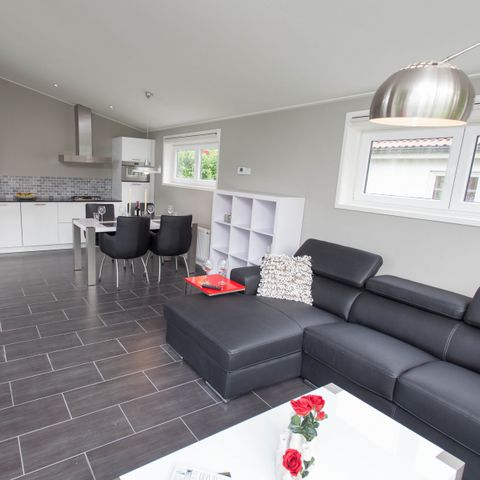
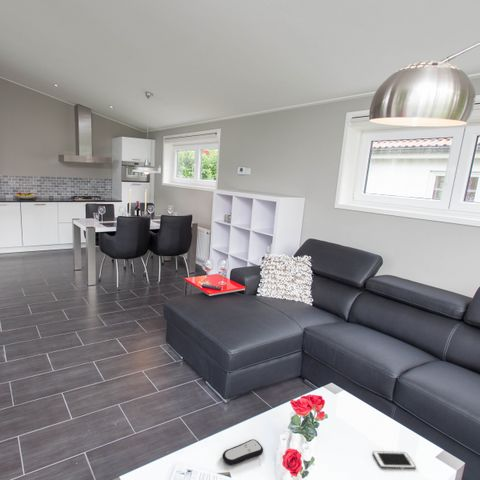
+ remote control [222,438,264,466]
+ cell phone [372,450,417,470]
